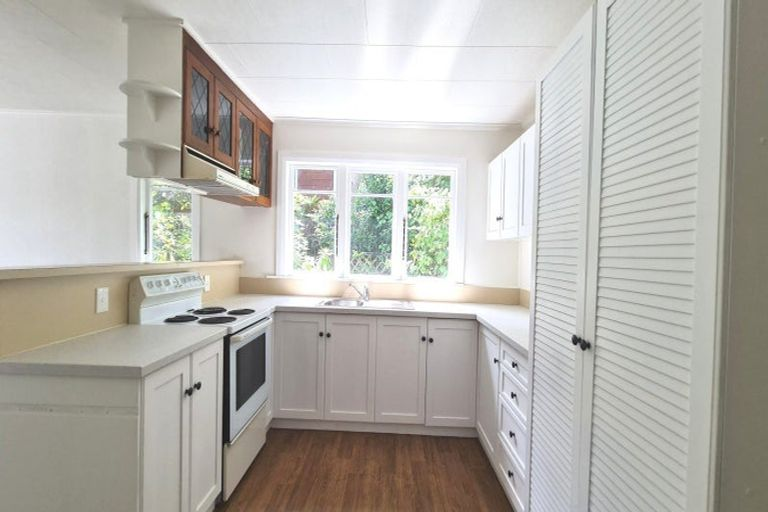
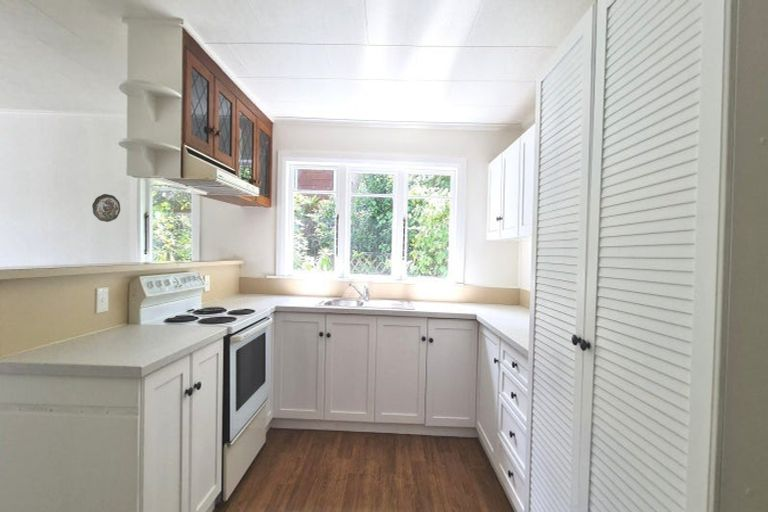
+ decorative plate [91,193,121,223]
